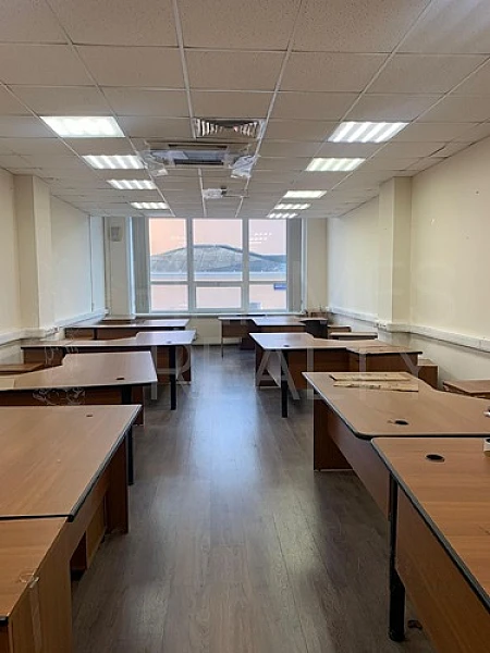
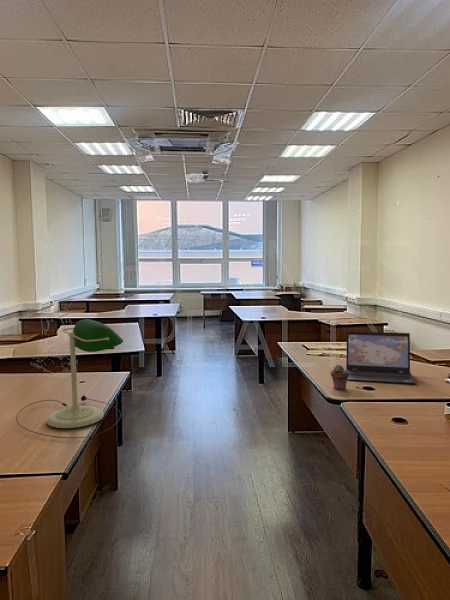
+ desk lamp [15,318,124,439]
+ laptop [345,330,417,385]
+ potted succulent [330,364,349,391]
